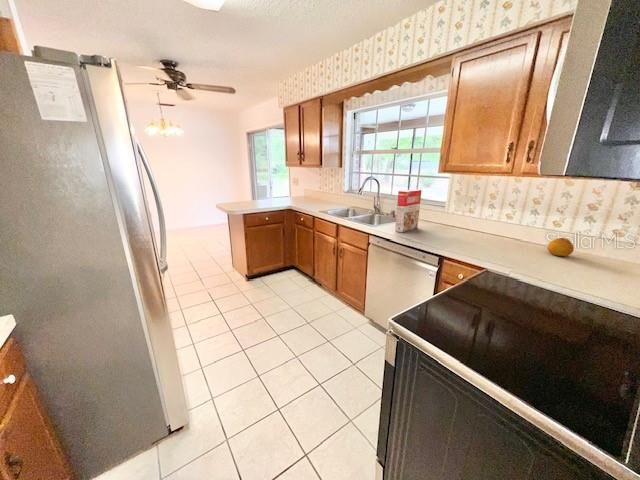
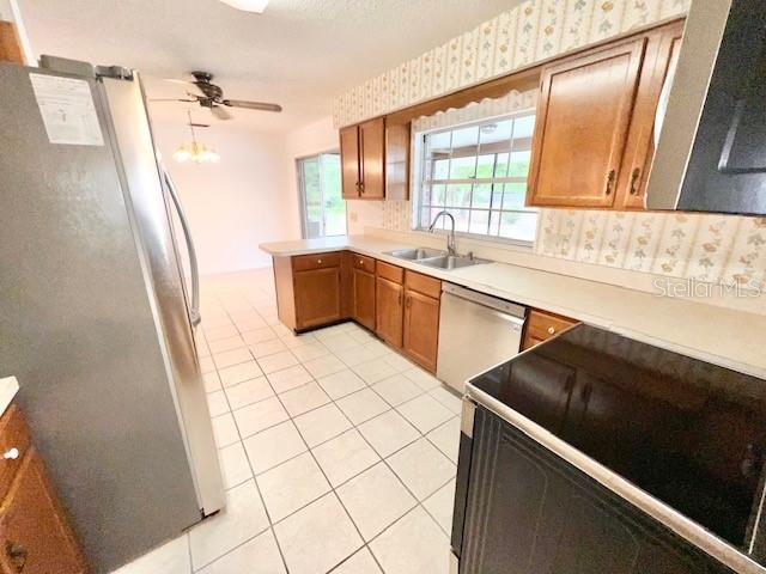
- cereal box [394,189,422,233]
- fruit [546,237,575,257]
